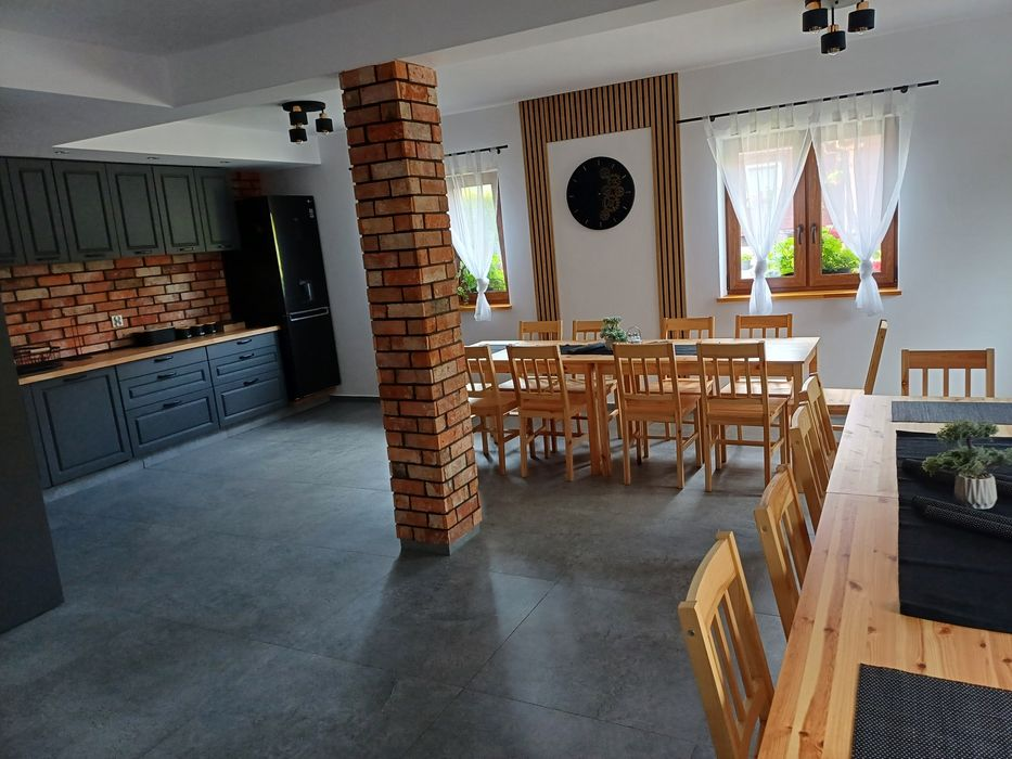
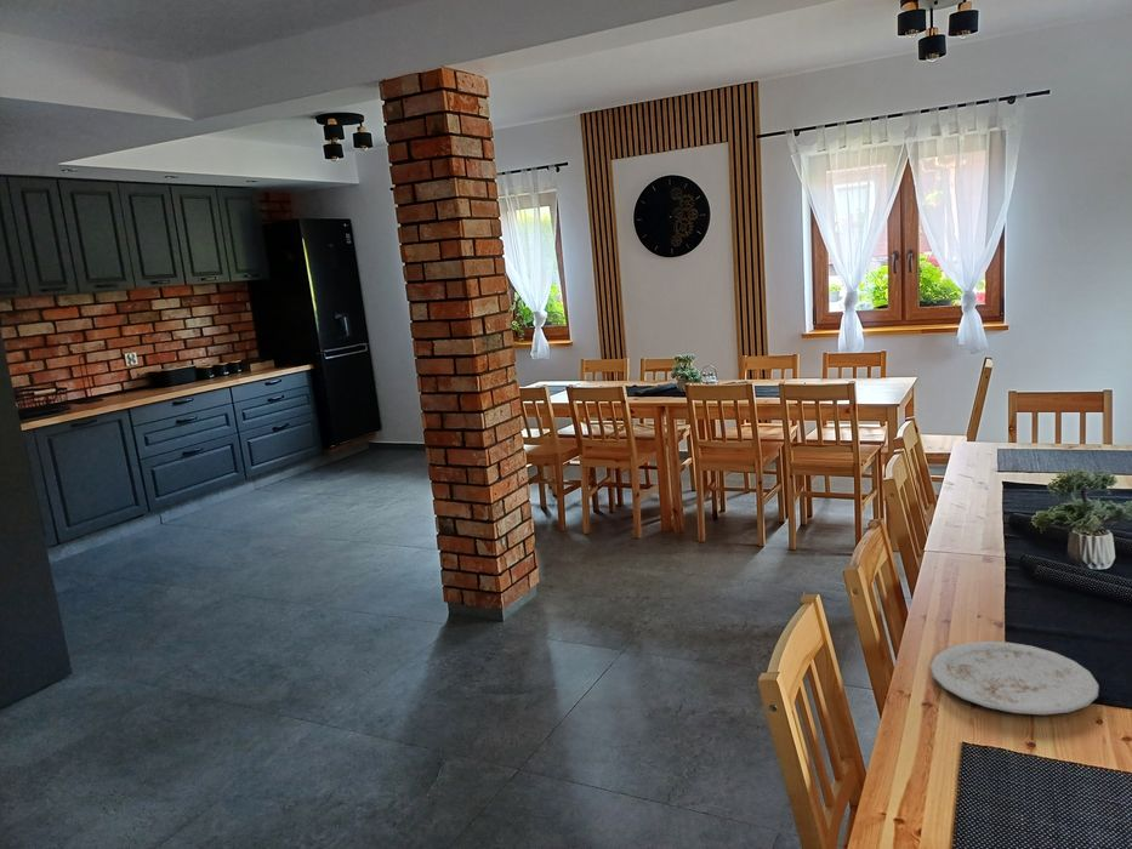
+ plate [929,640,1100,716]
